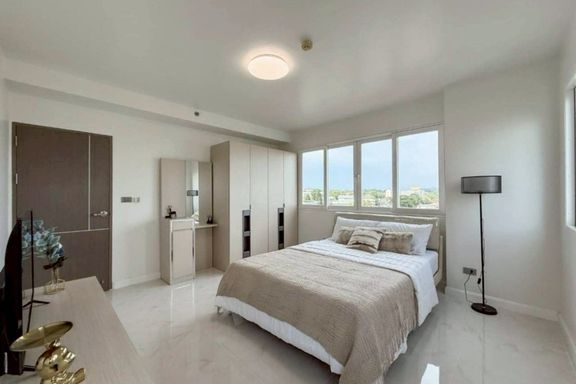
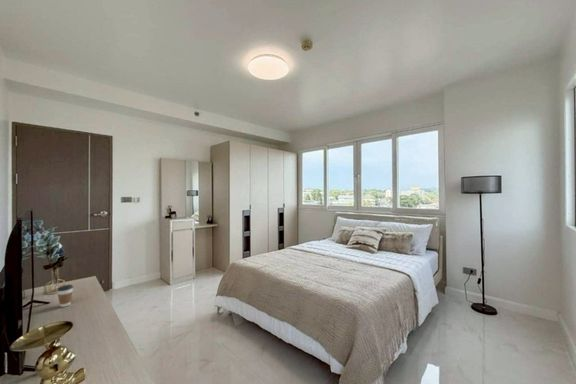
+ coffee cup [56,284,74,308]
